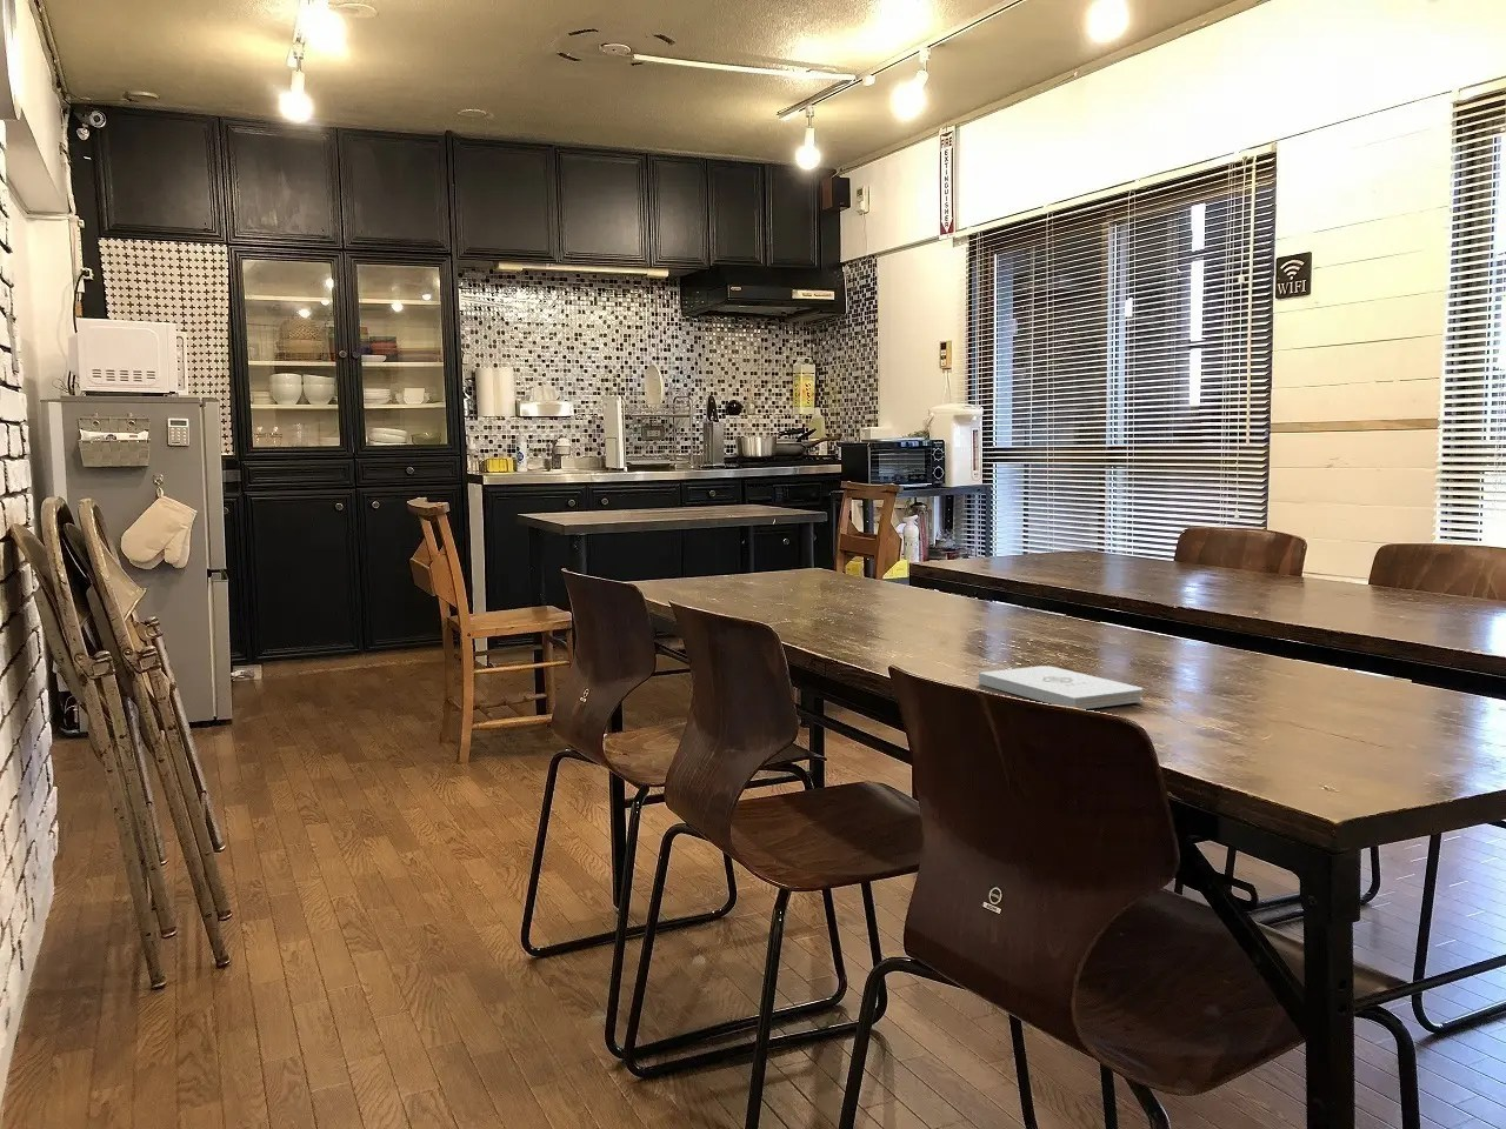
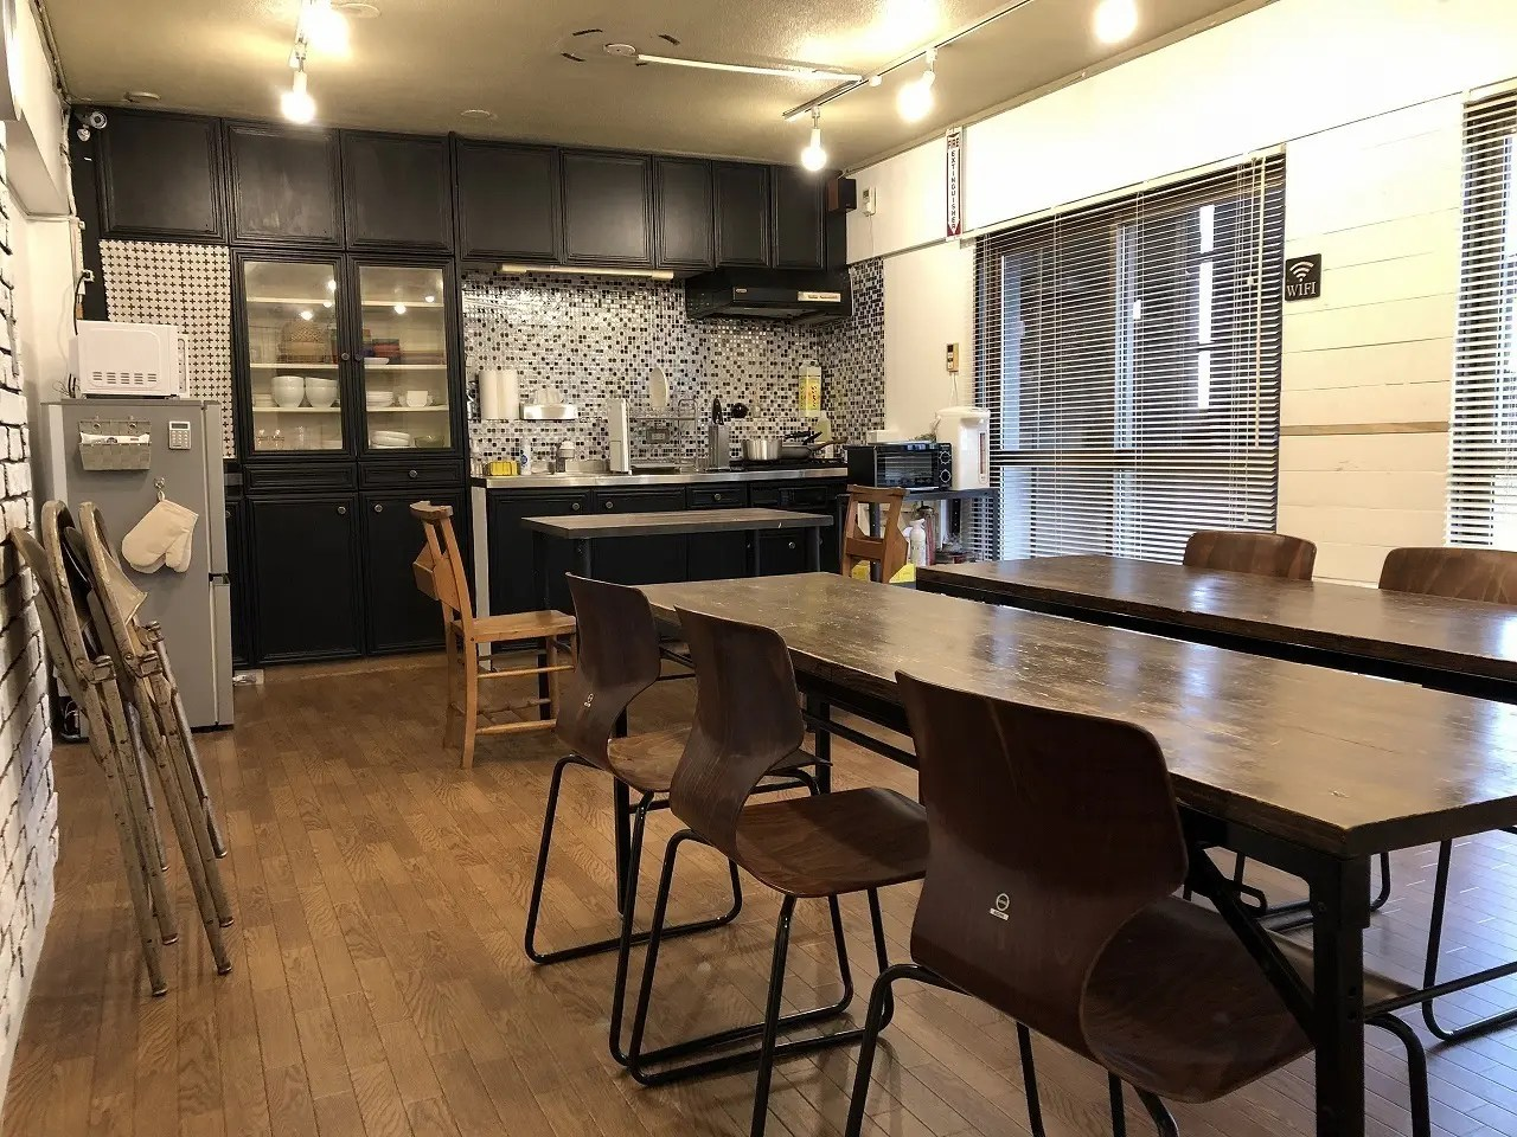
- notepad [978,664,1143,710]
